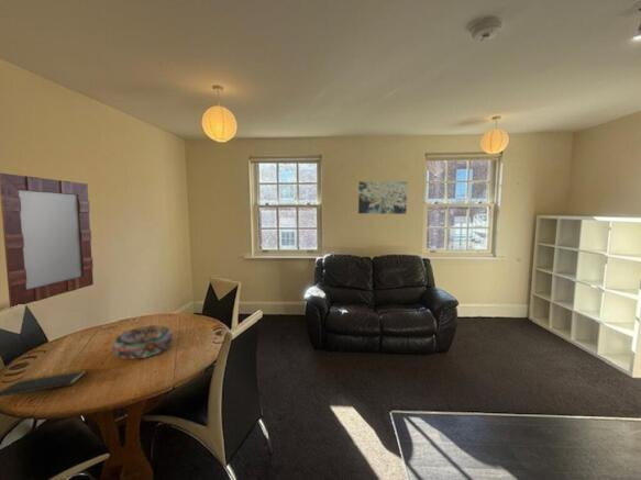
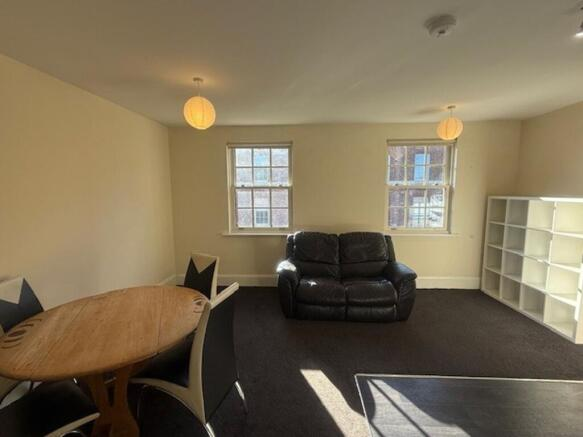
- decorative bowl [111,325,174,360]
- notepad [0,369,87,398]
- wall art [357,181,408,215]
- home mirror [0,172,95,309]
